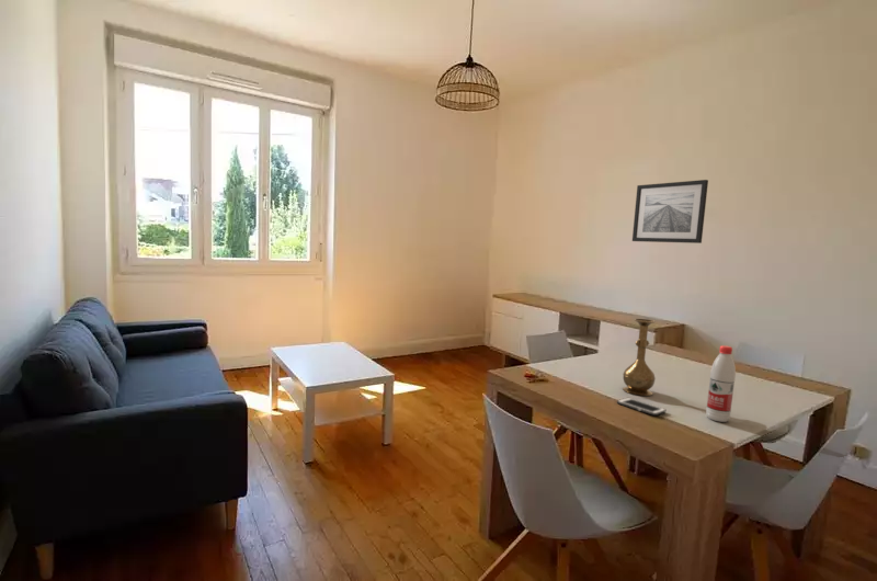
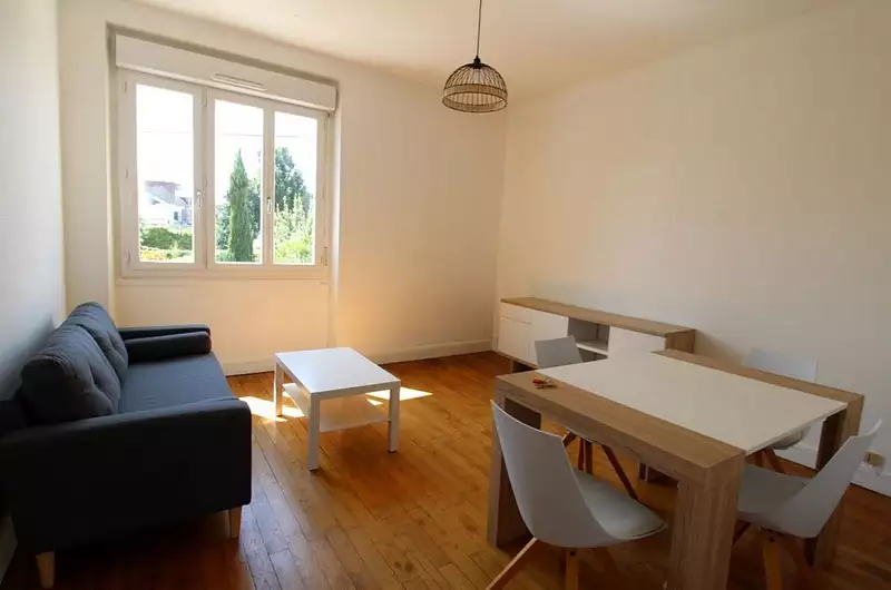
- wall art [631,179,709,244]
- vase [622,318,657,397]
- cell phone [616,397,667,417]
- water bottle [705,344,737,423]
